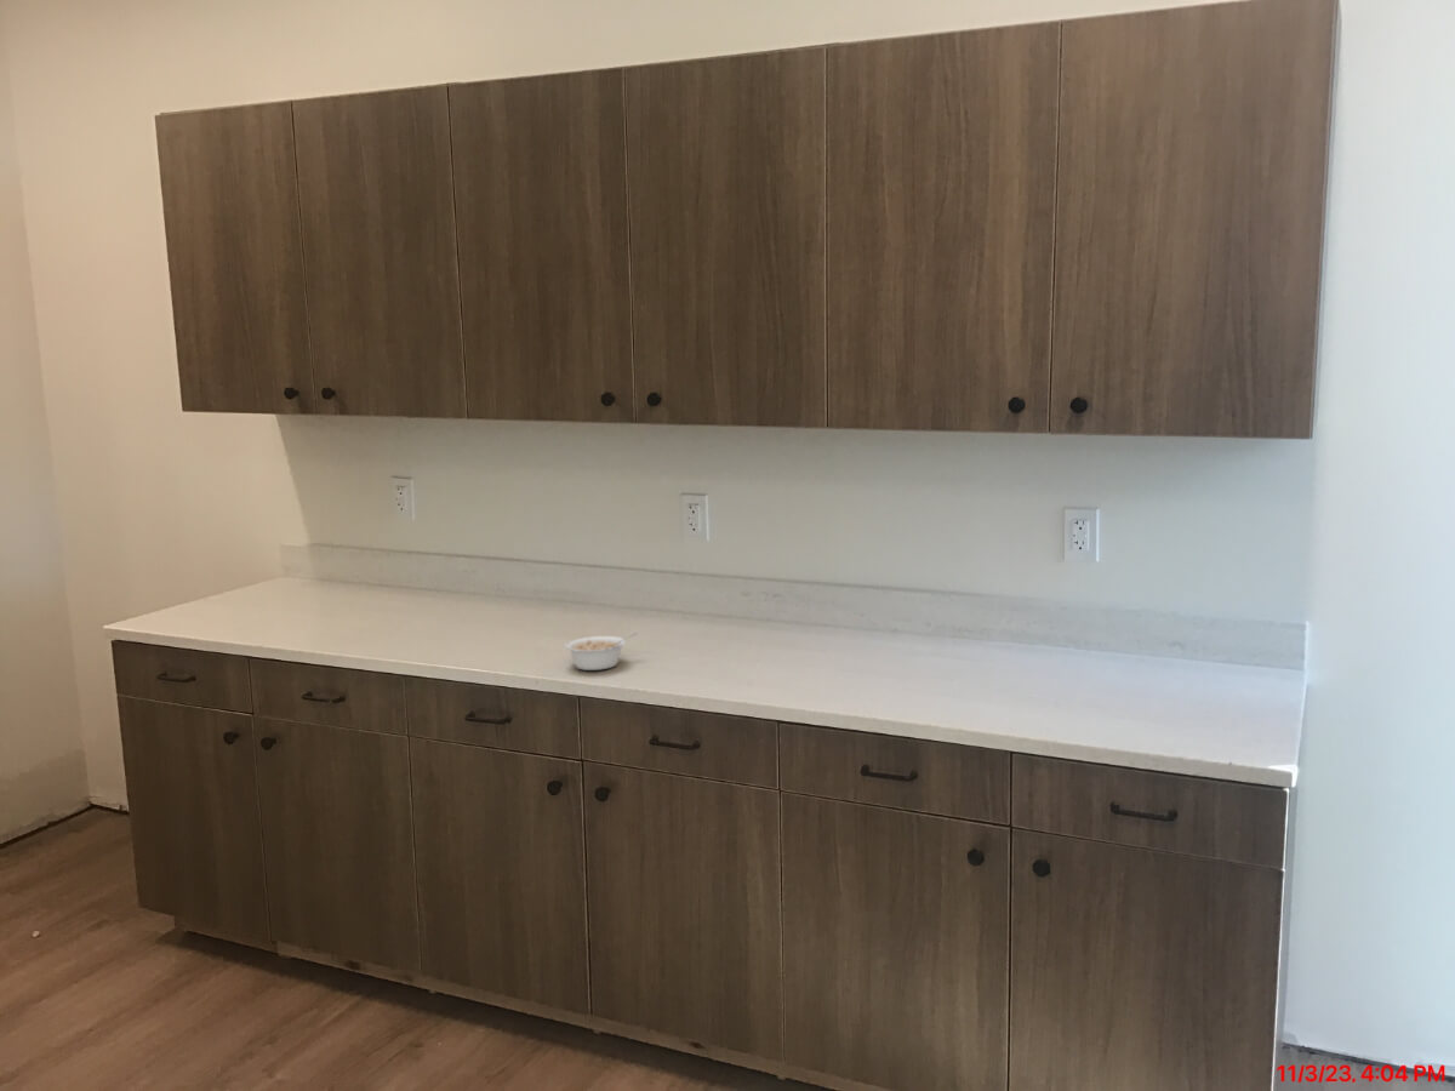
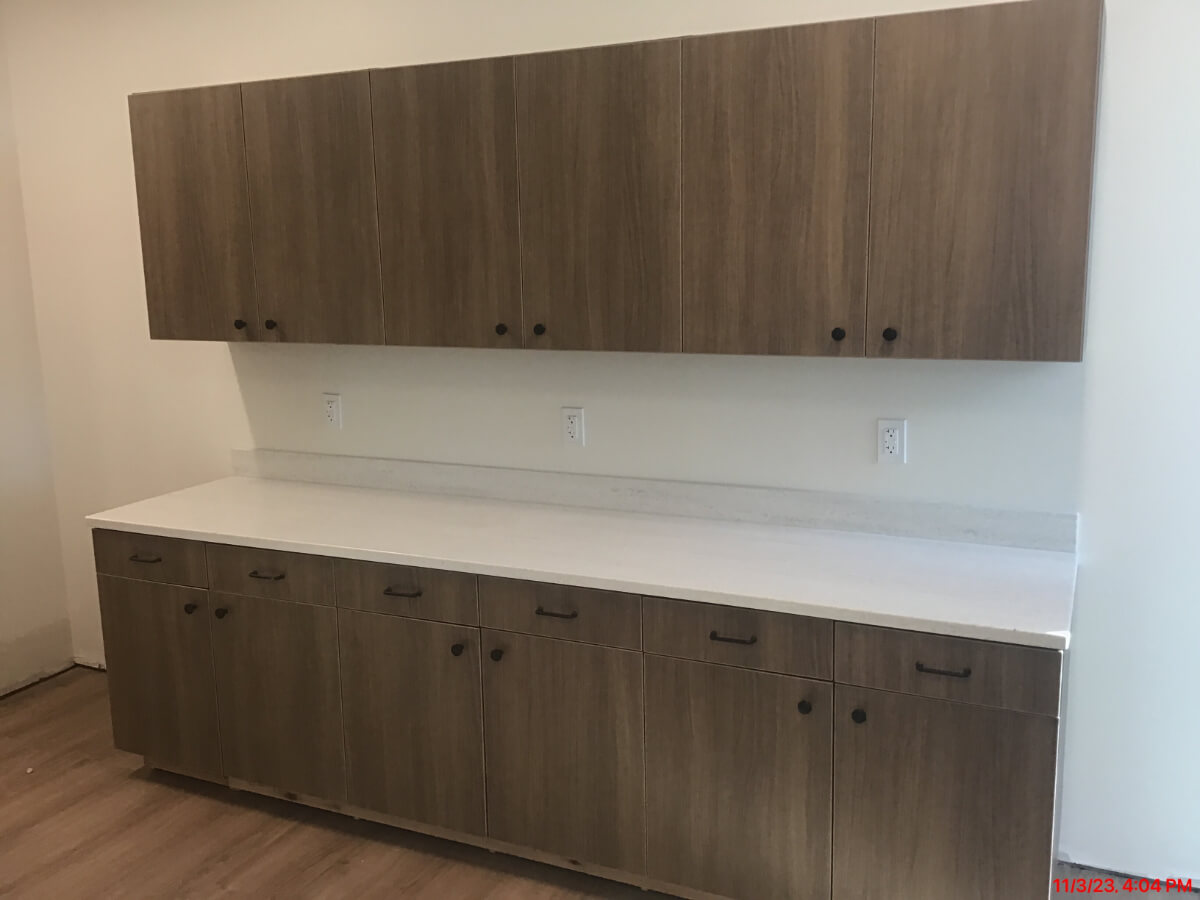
- legume [564,632,639,672]
